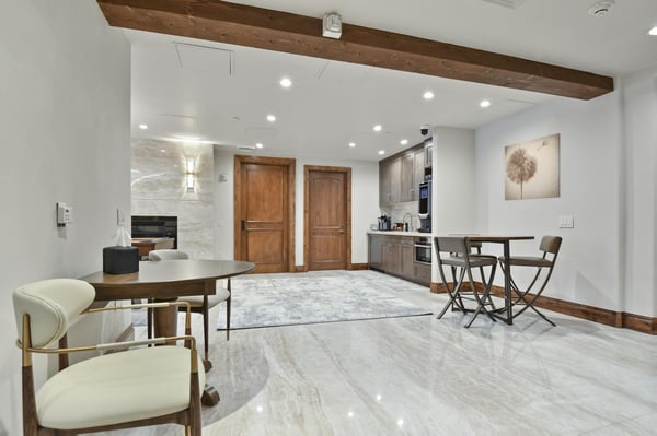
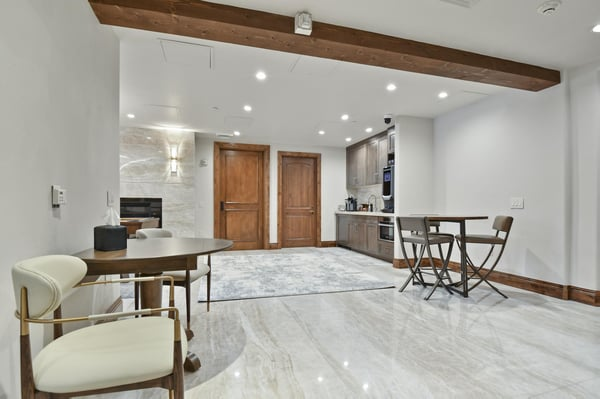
- wall art [504,132,561,201]
